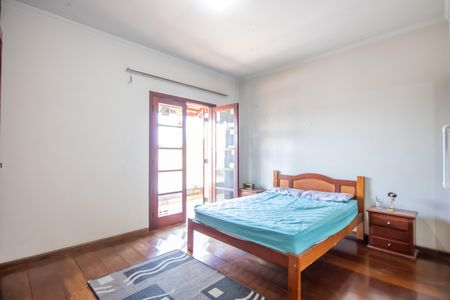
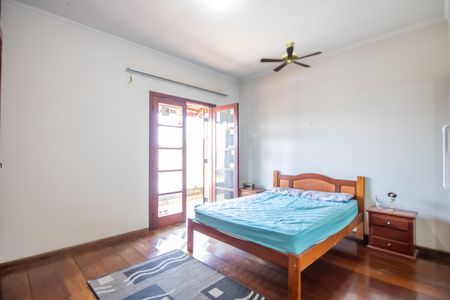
+ ceiling fan [259,40,323,73]
